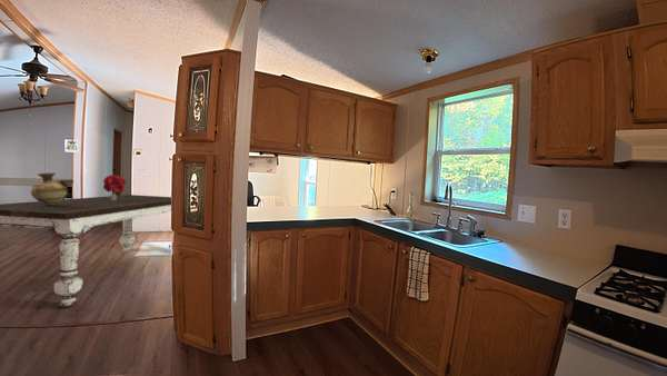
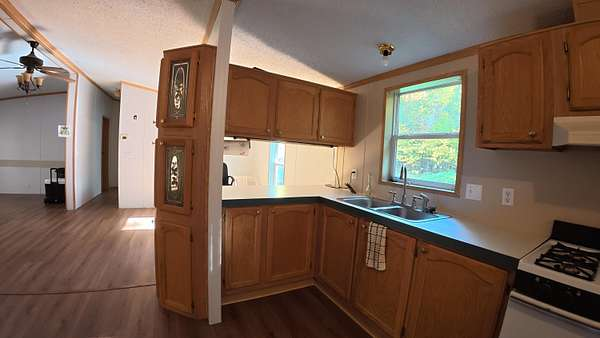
- bouquet [102,174,127,200]
- ceramic jug [30,172,74,205]
- dining table [0,194,172,307]
